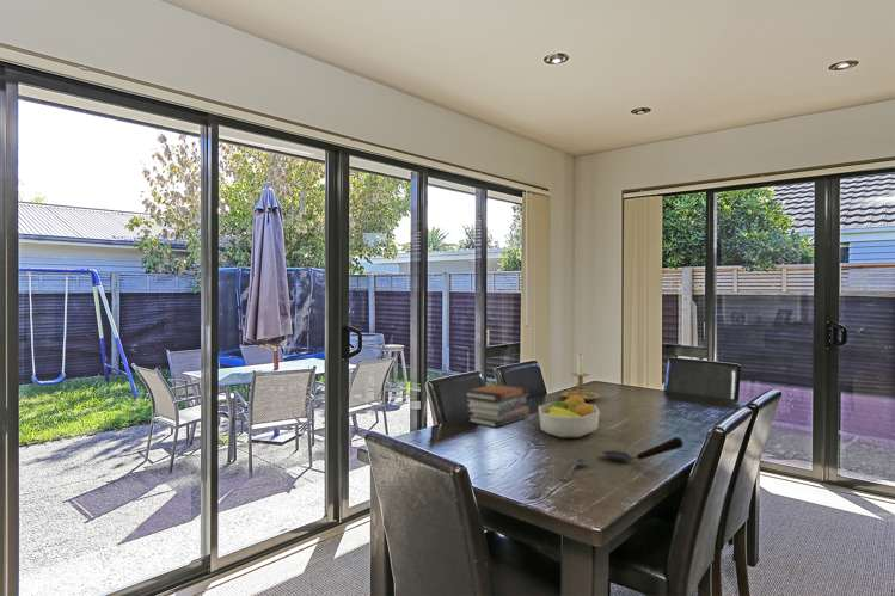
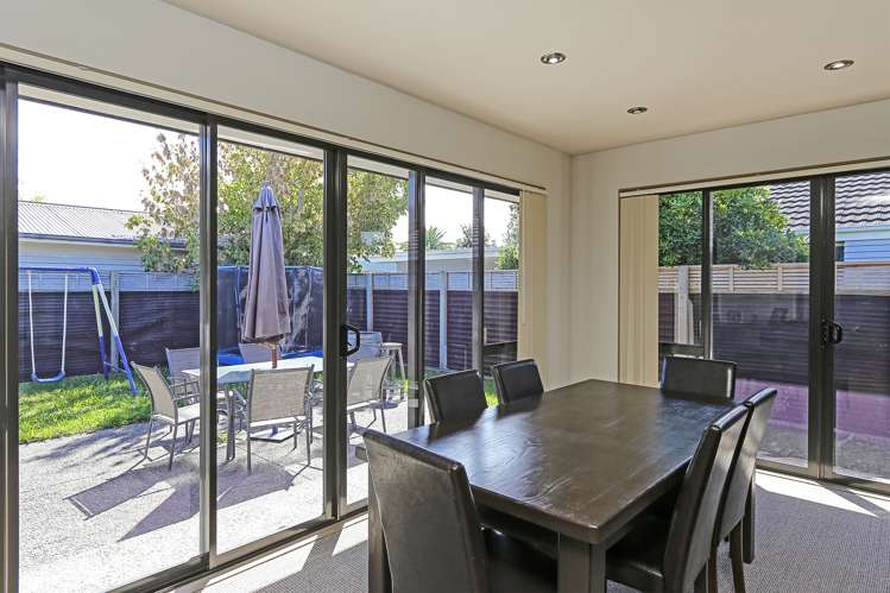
- soupspoon [562,457,588,481]
- book stack [464,382,531,429]
- candle holder [560,352,601,403]
- spoon [599,436,685,462]
- fruit bowl [538,394,601,438]
